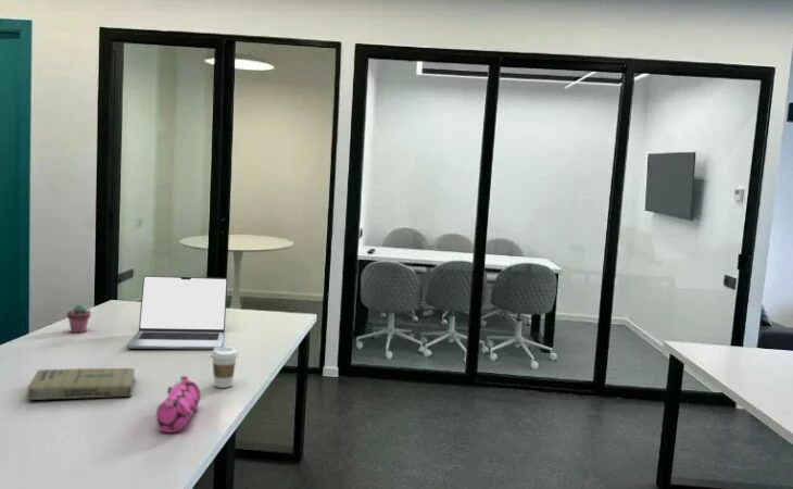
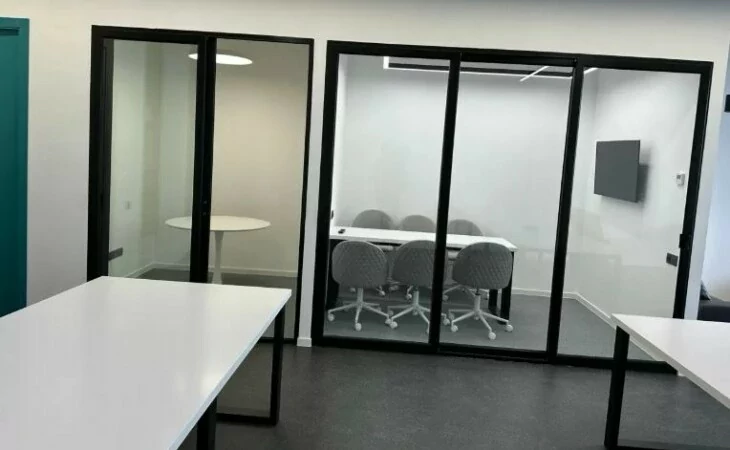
- book [26,367,136,401]
- coffee cup [210,346,239,389]
- laptop [126,275,228,350]
- potted succulent [66,303,92,335]
- pencil case [155,375,202,434]
